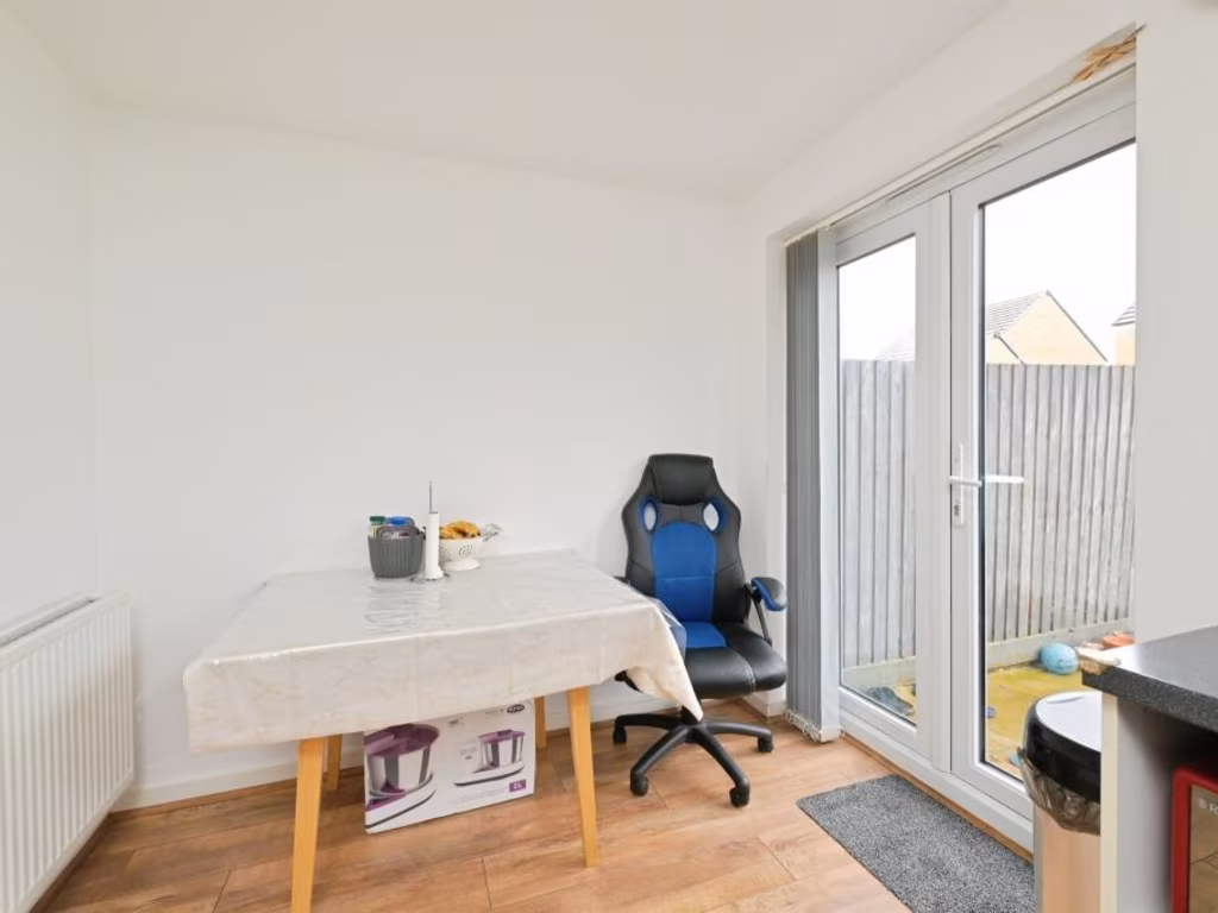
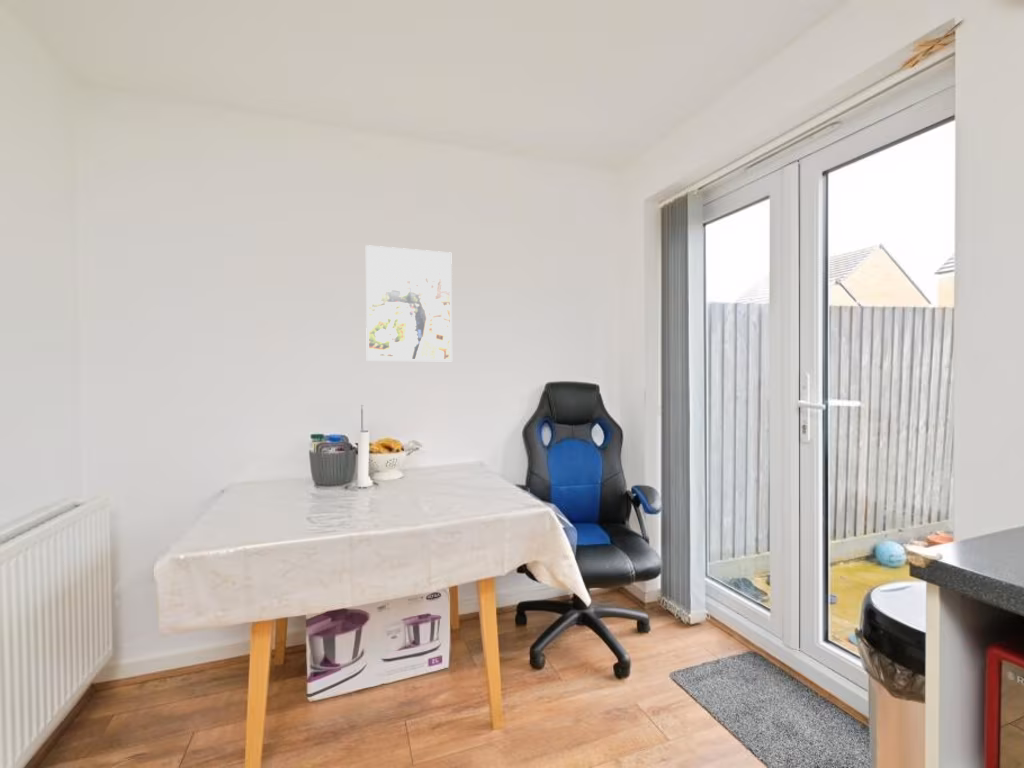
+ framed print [365,244,453,362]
